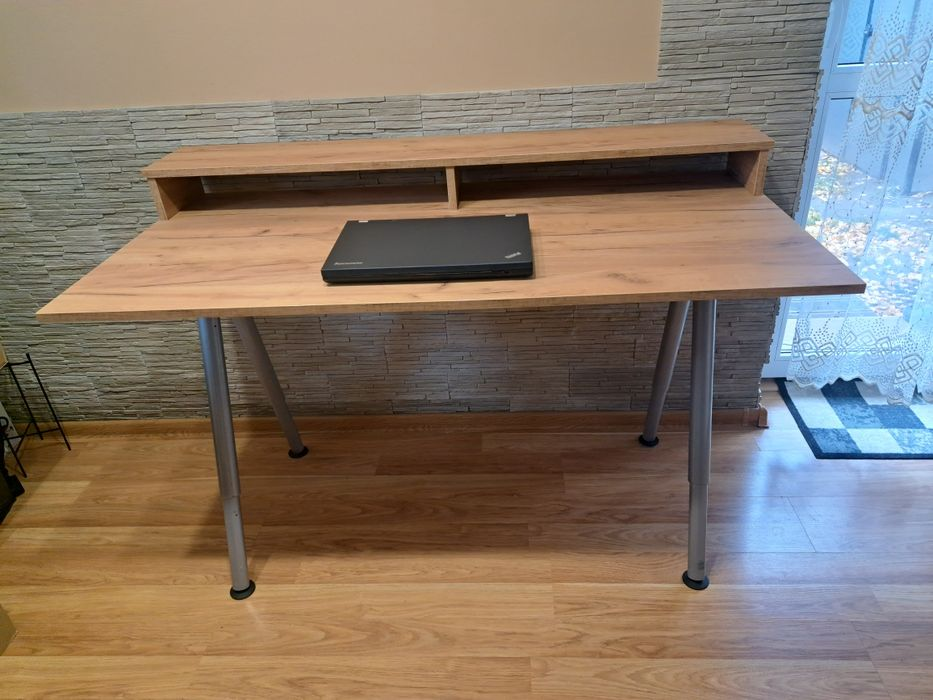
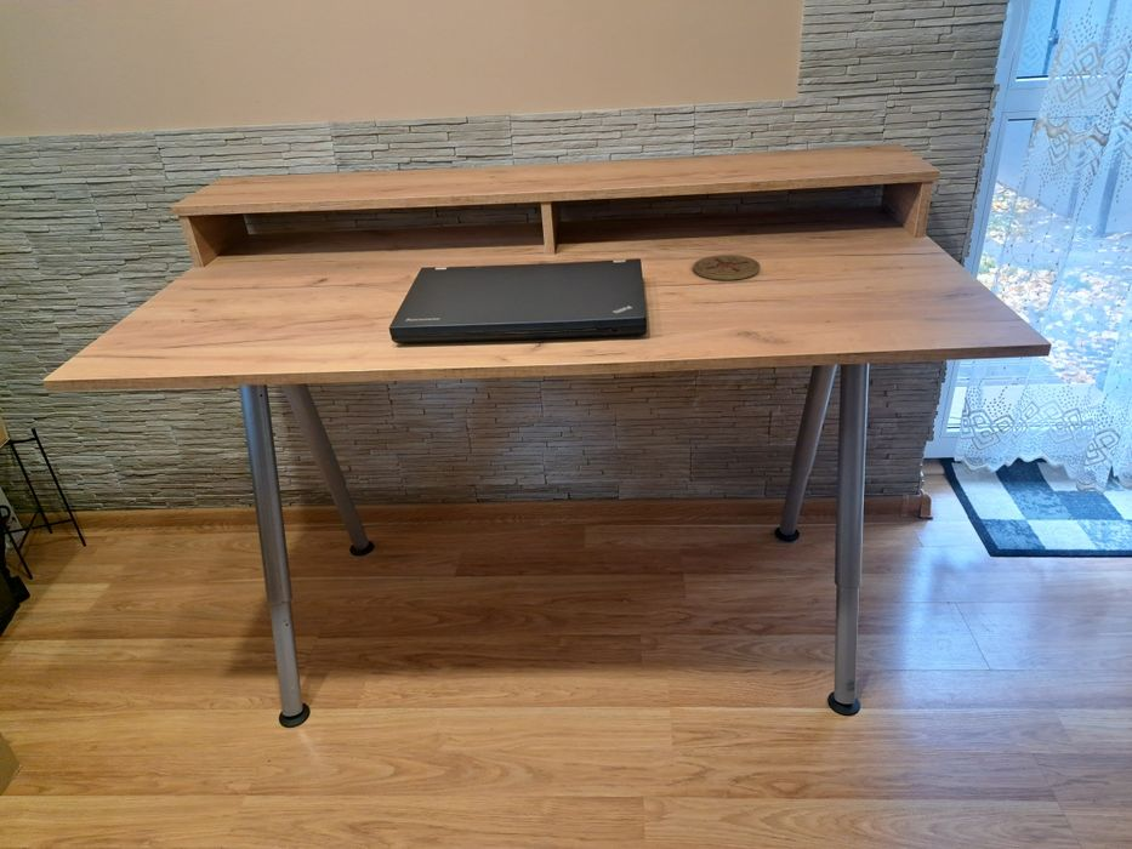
+ coaster [692,253,761,281]
